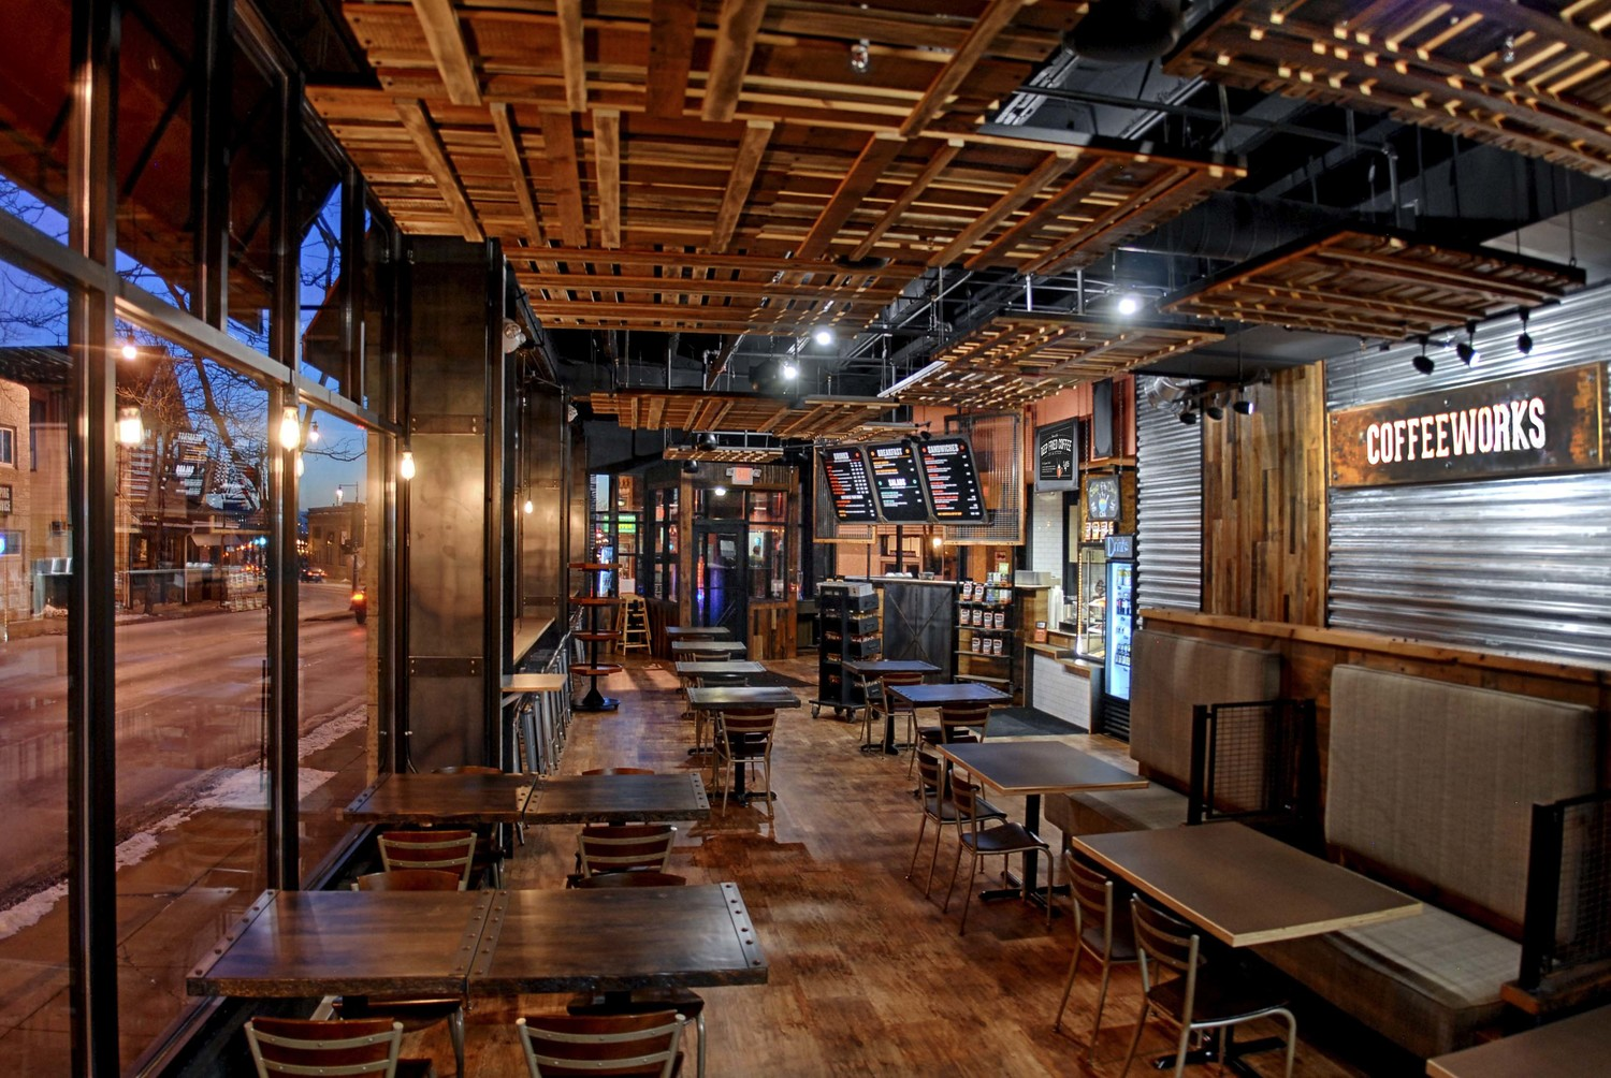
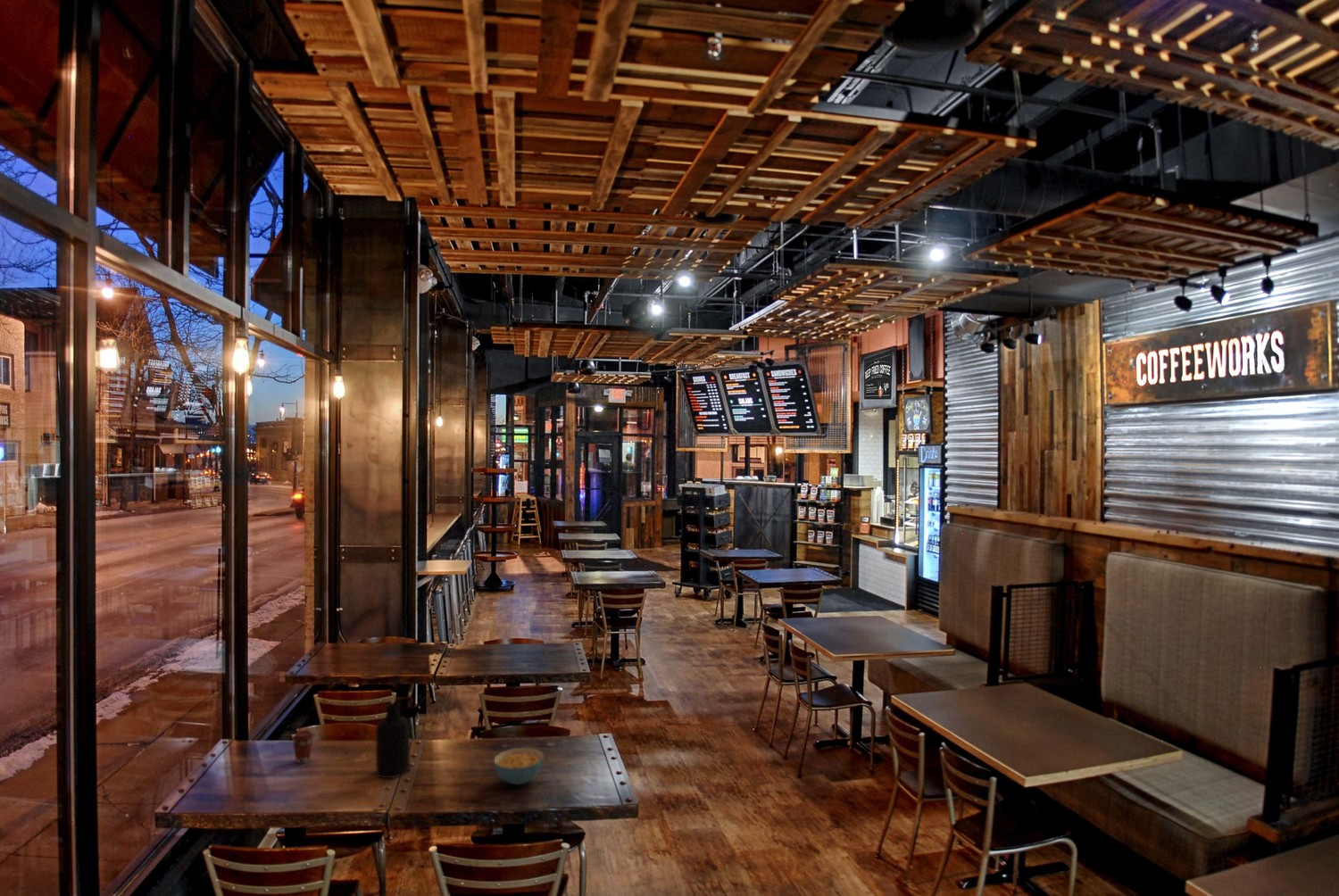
+ cereal bowl [494,747,545,786]
+ coffee cup [291,730,314,765]
+ bottle [375,701,411,779]
